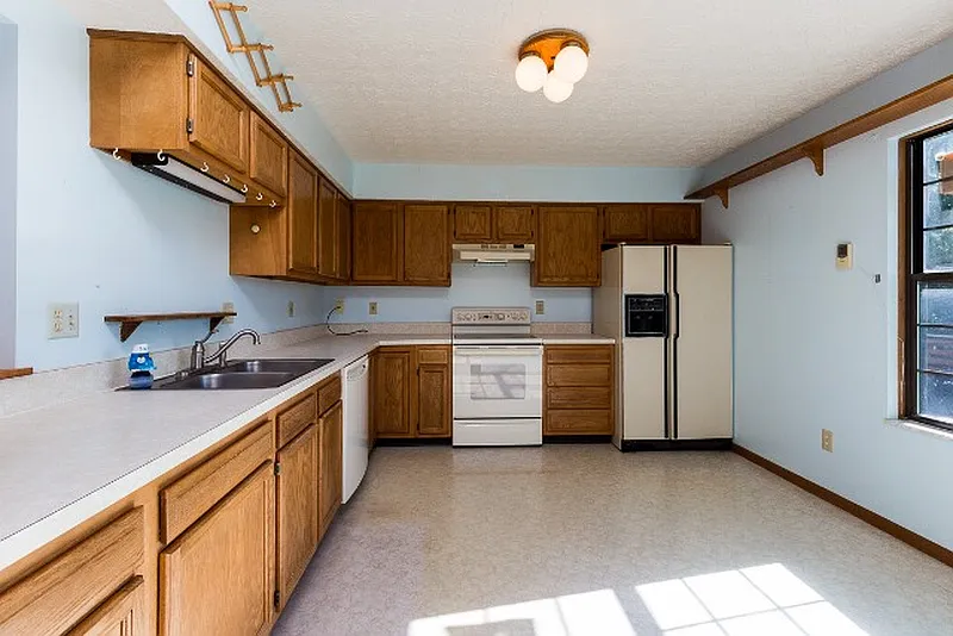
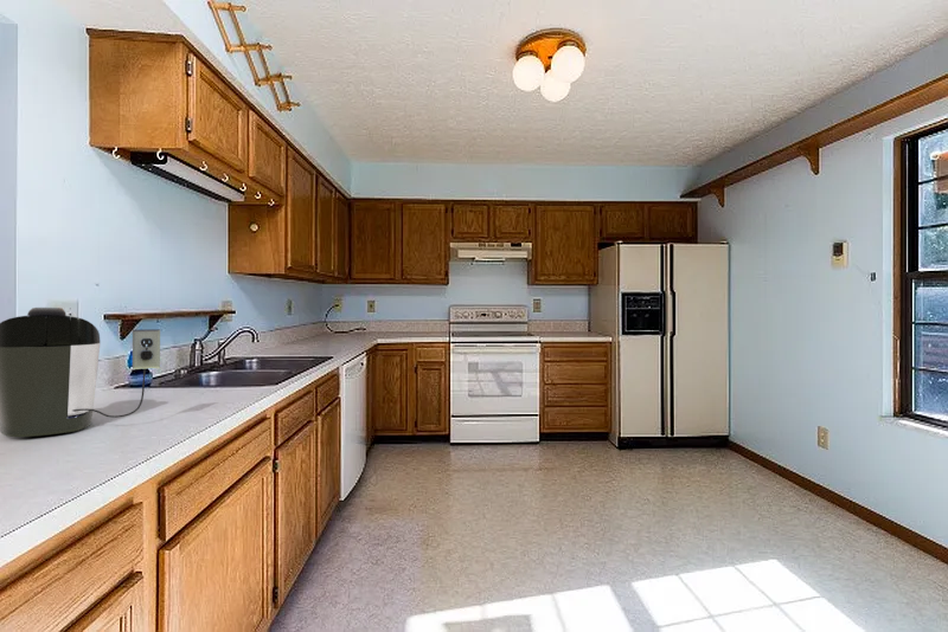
+ coffee maker [0,307,161,438]
